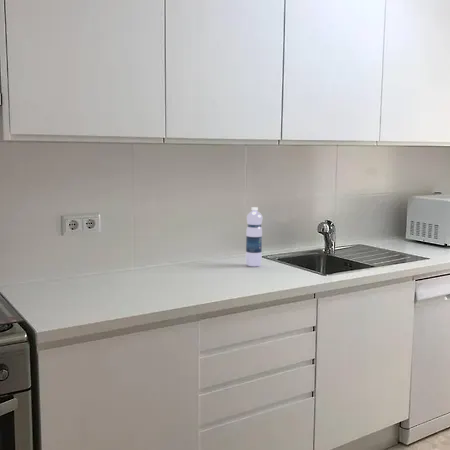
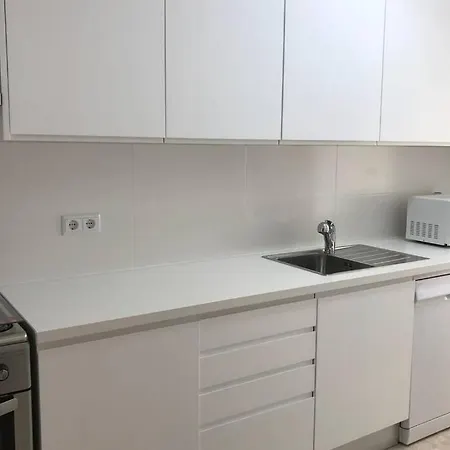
- water bottle [245,206,263,267]
